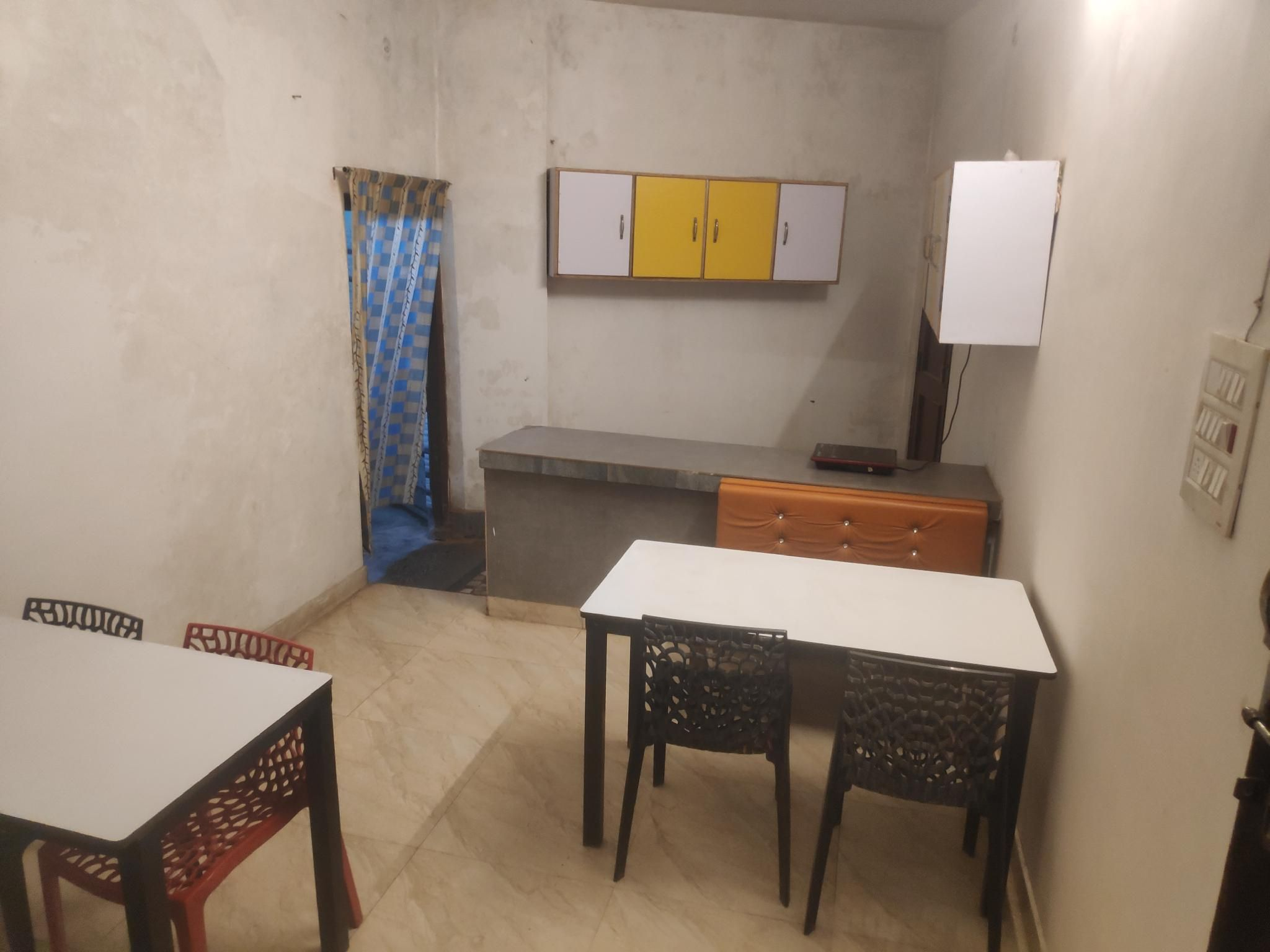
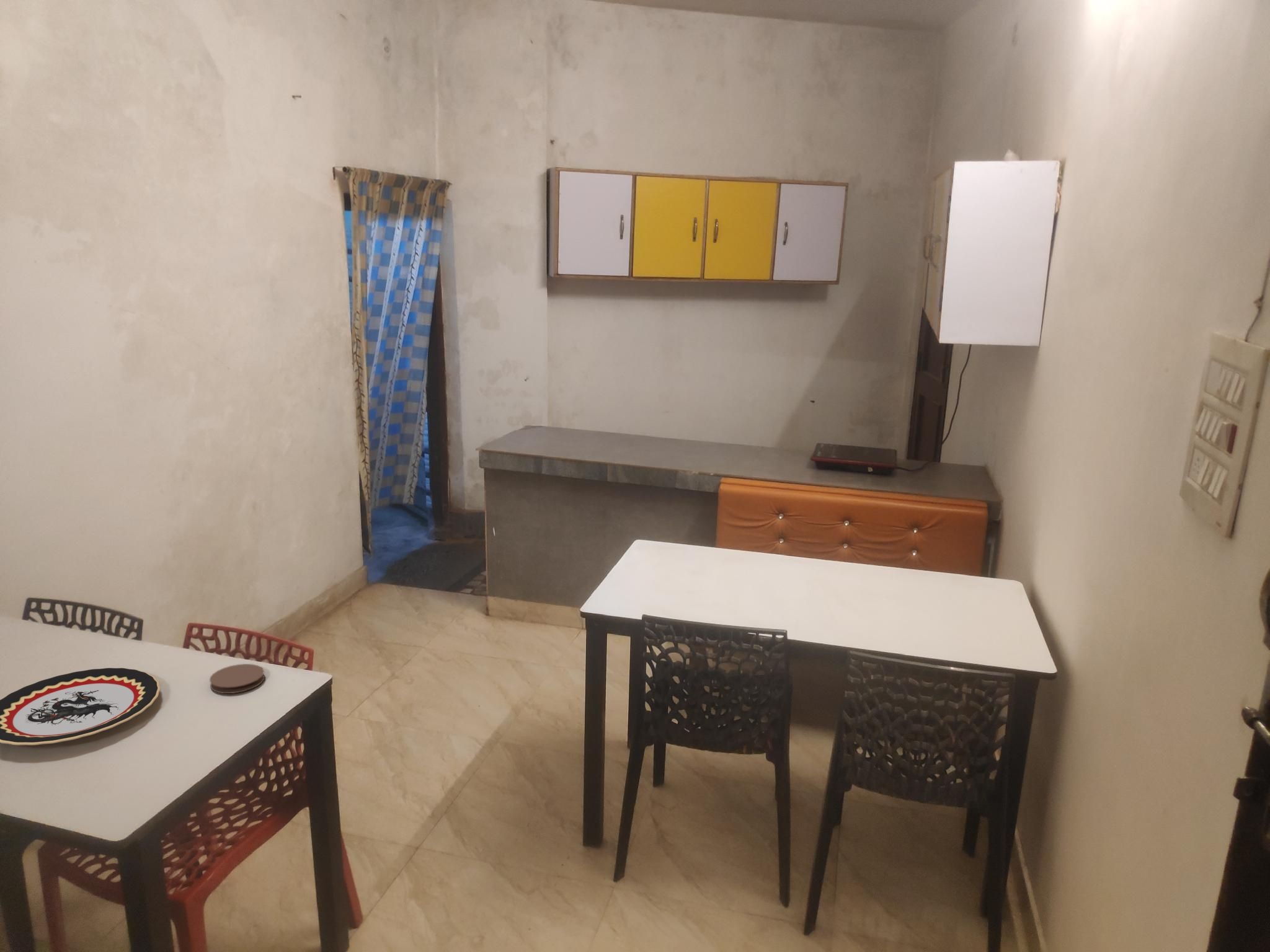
+ plate [0,668,161,746]
+ coaster [209,663,265,694]
